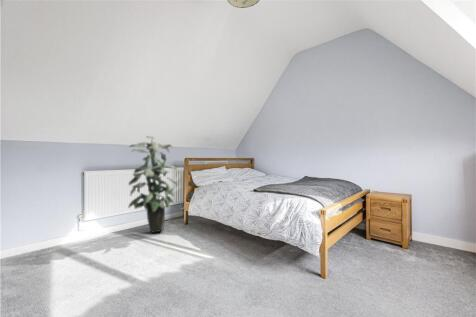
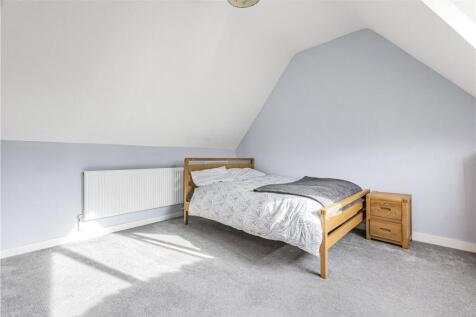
- indoor plant [128,135,179,234]
